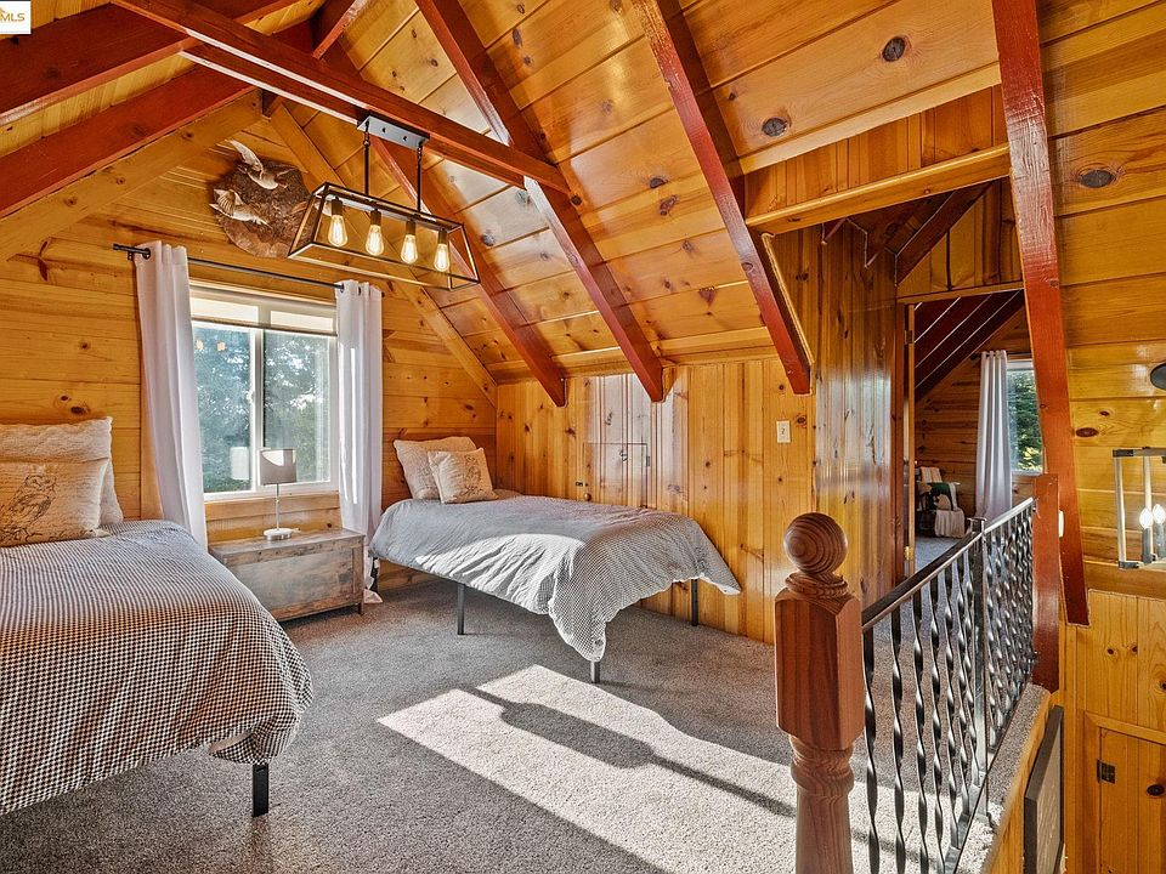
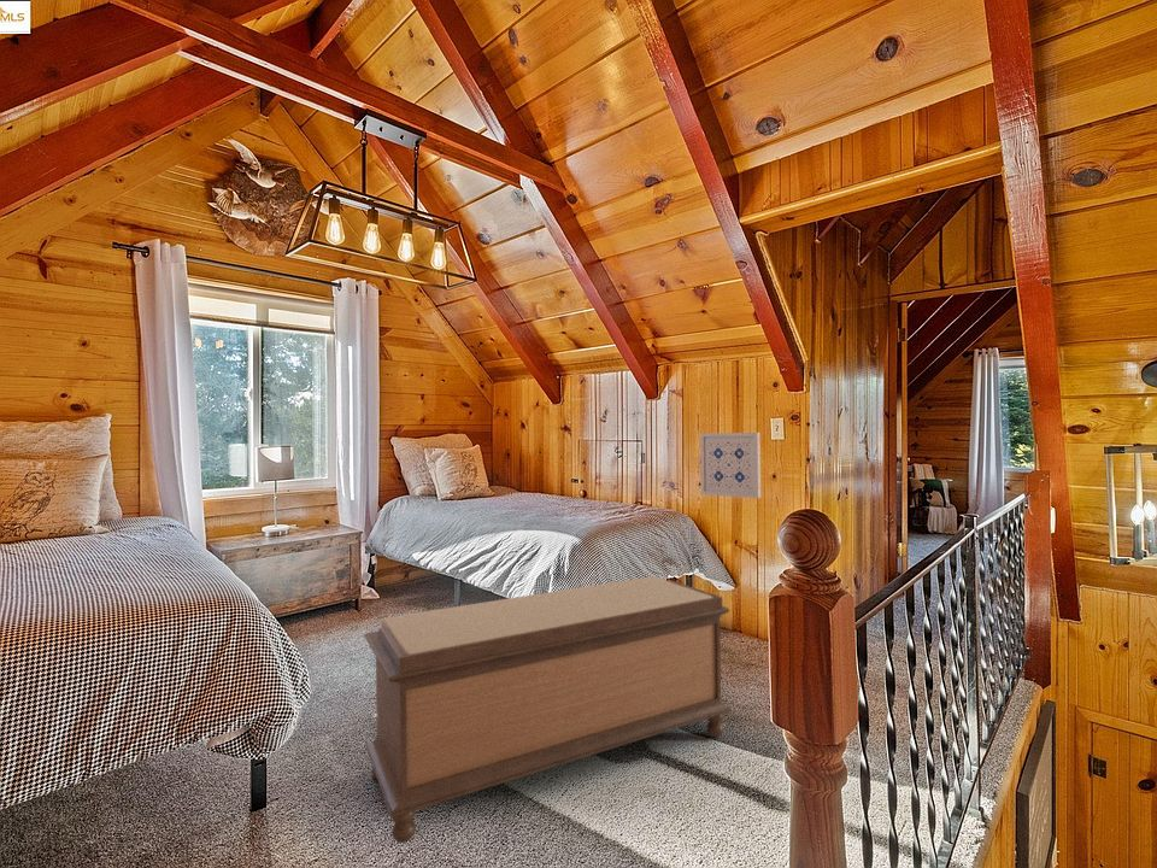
+ bench [364,575,732,844]
+ wall art [699,432,762,499]
